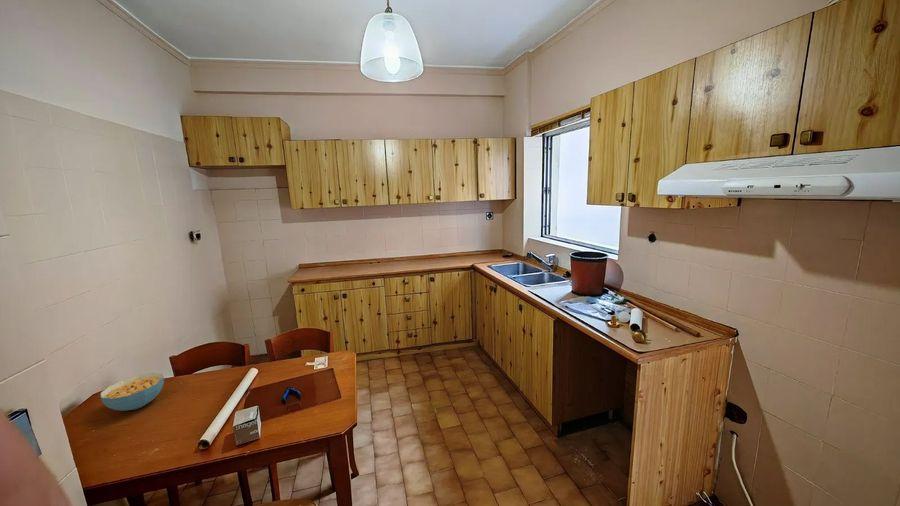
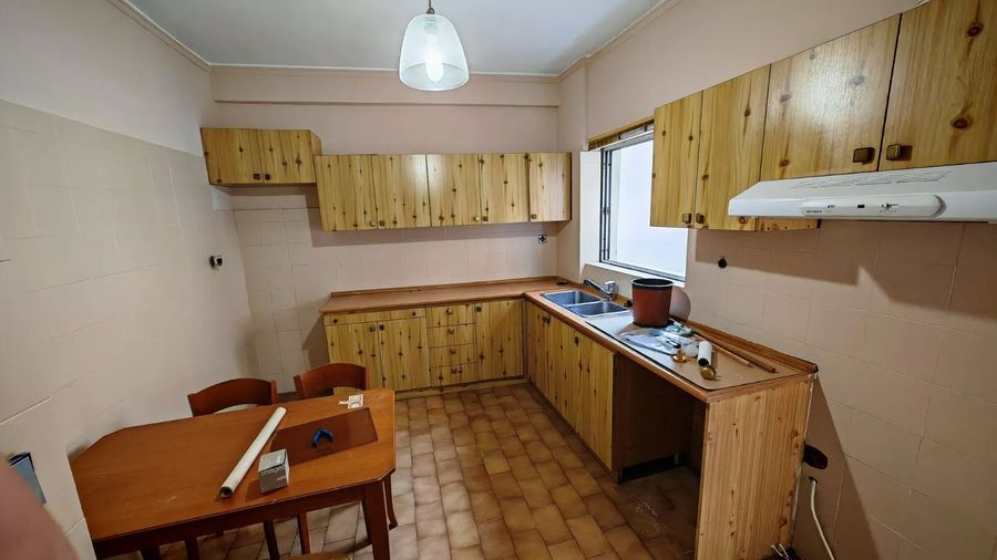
- cereal bowl [99,372,165,412]
